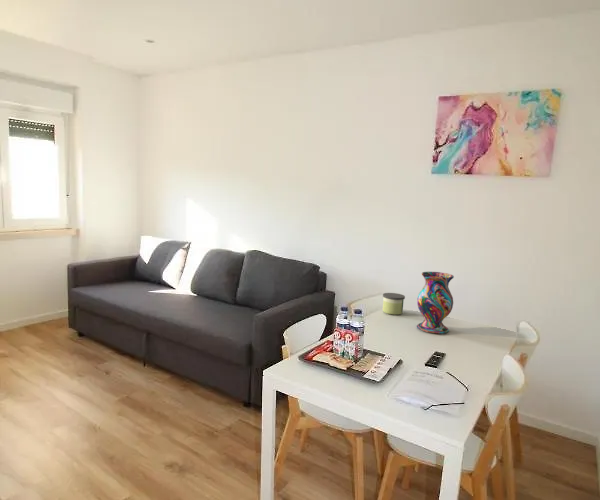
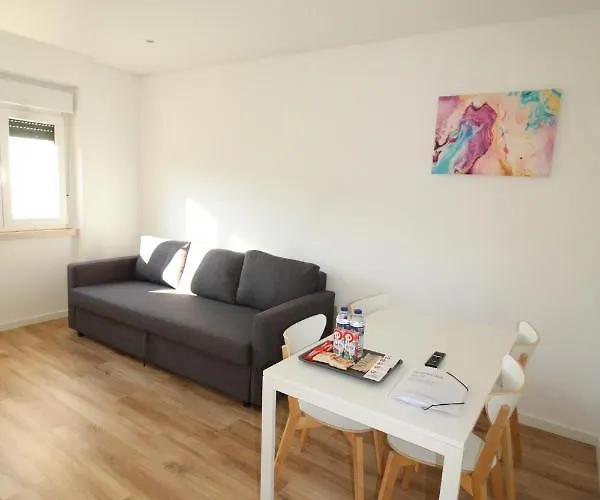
- vase [416,271,455,334]
- candle [382,292,406,316]
